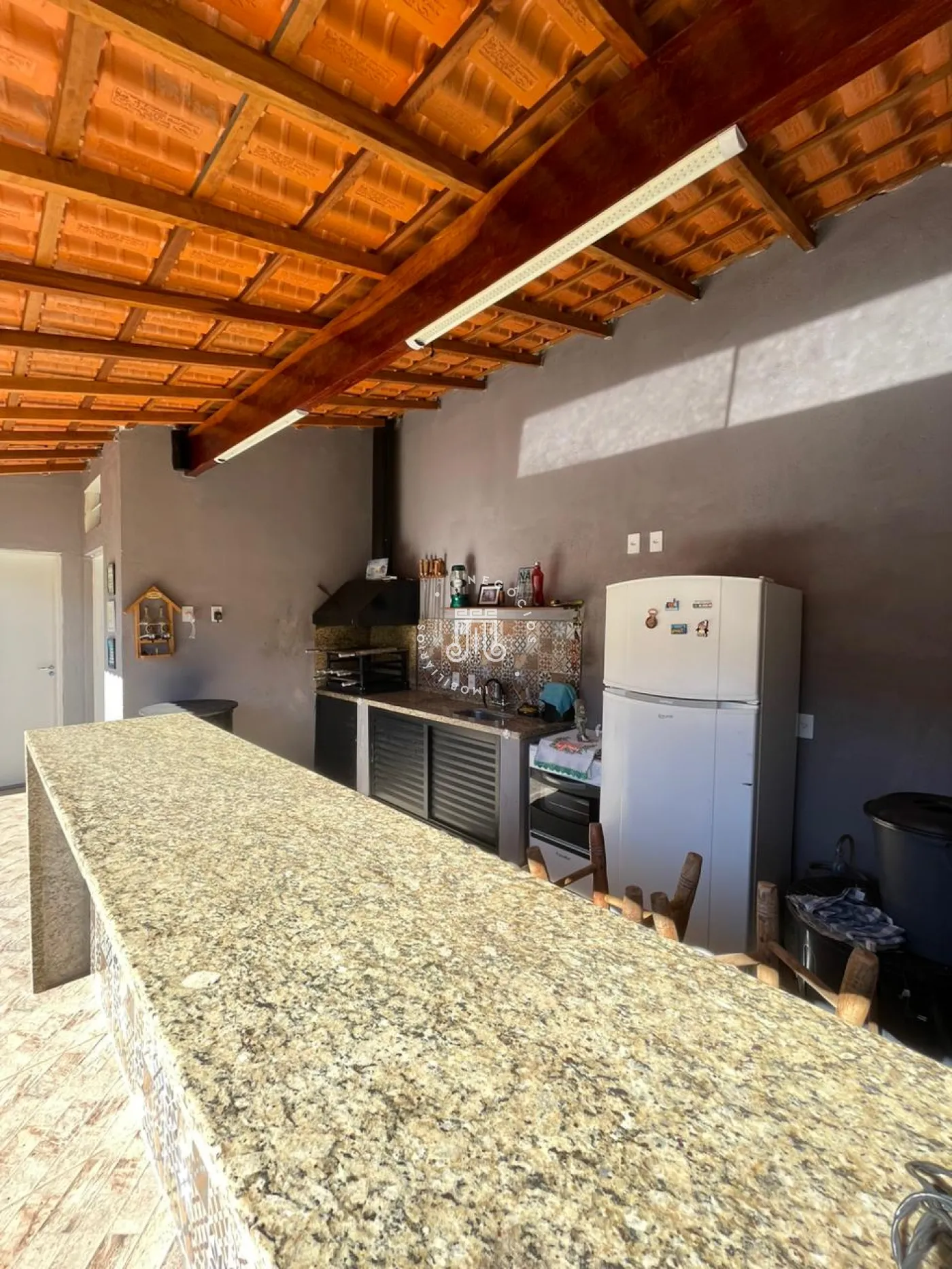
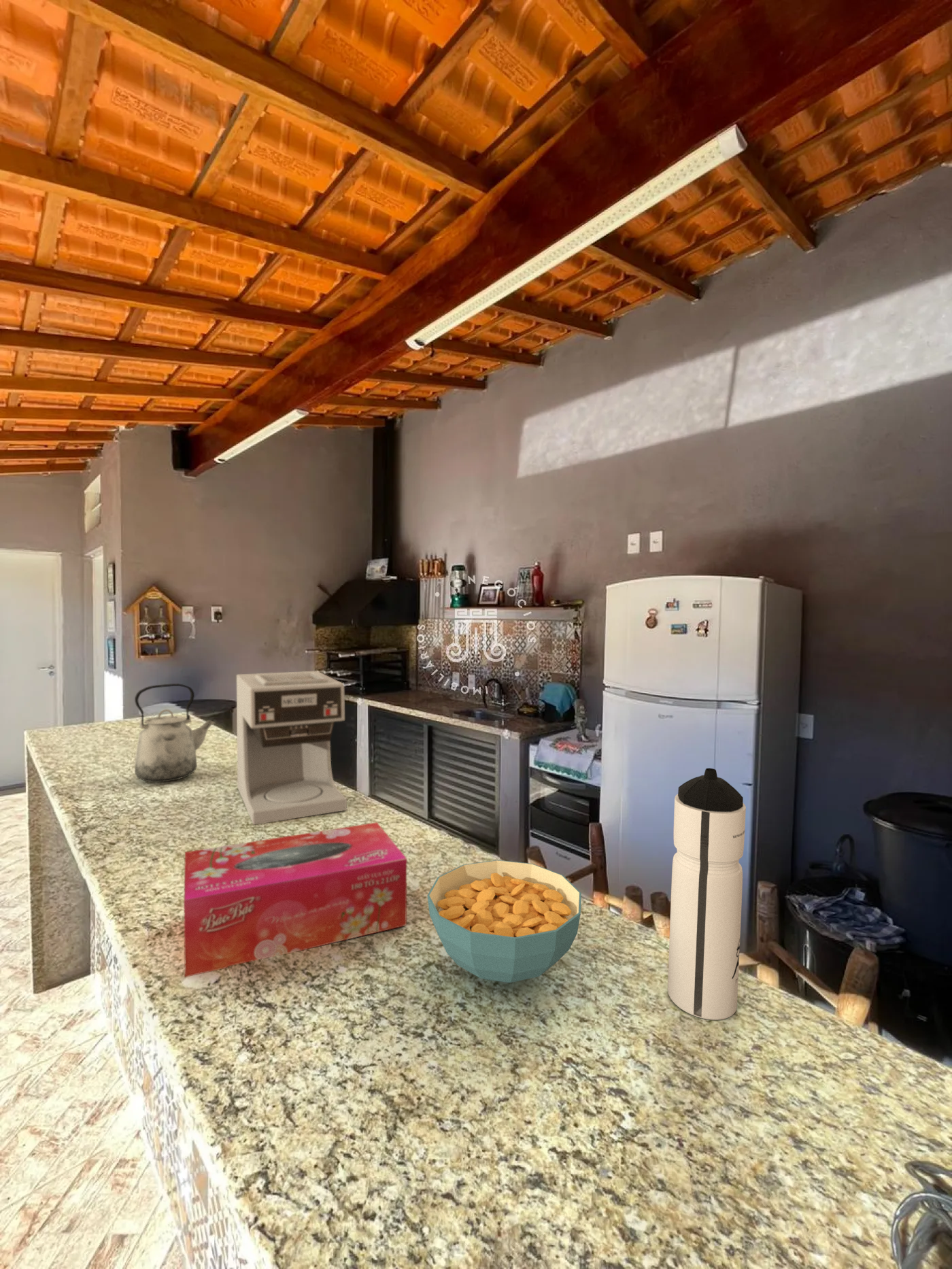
+ cereal bowl [427,860,582,983]
+ coffee maker [236,671,347,826]
+ water bottle [667,768,747,1021]
+ tissue box [183,822,408,978]
+ kettle [134,683,216,783]
